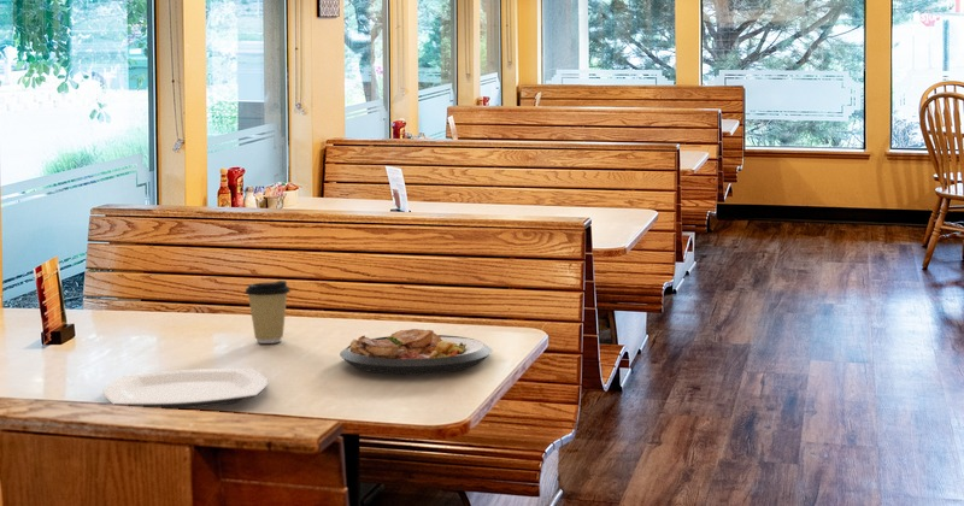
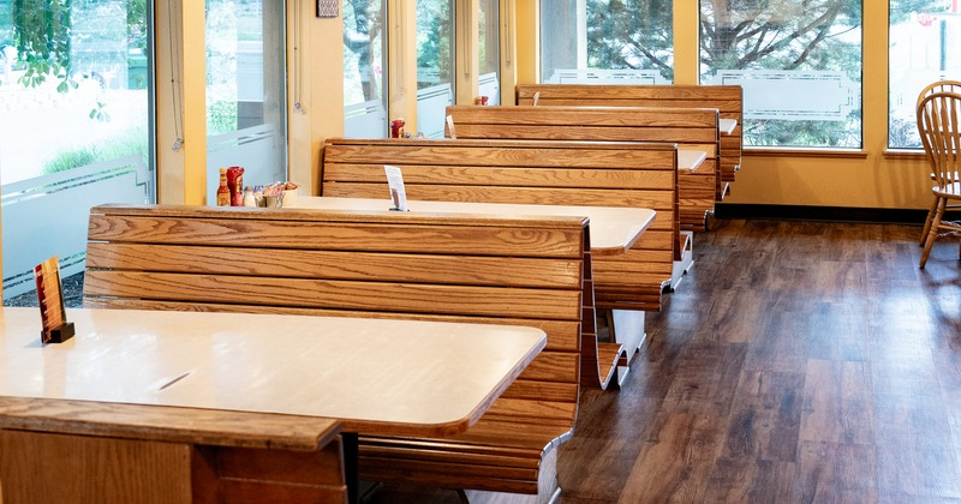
- plate [102,367,270,410]
- plate [339,328,493,376]
- coffee cup [243,280,292,345]
